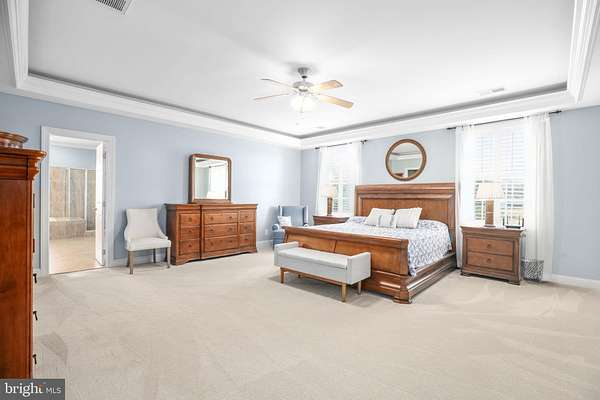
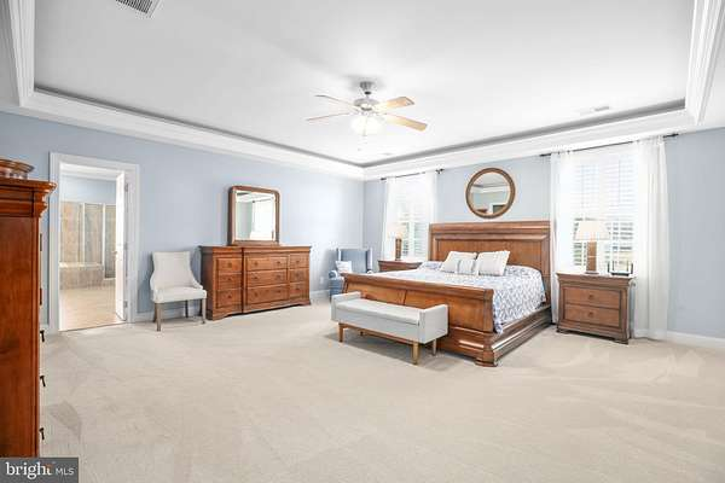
- waste bin [519,256,545,284]
